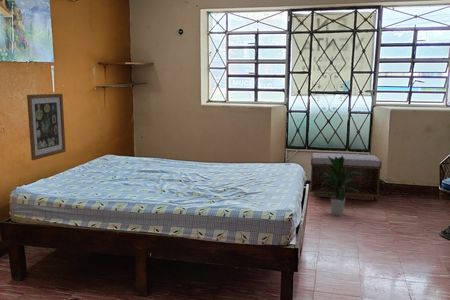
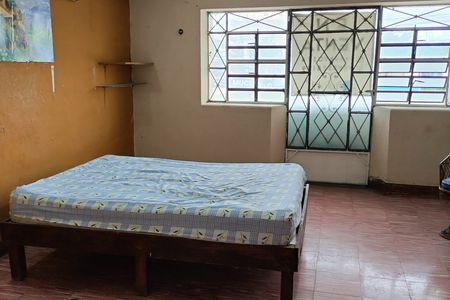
- wall art [26,93,67,161]
- bench [309,152,383,201]
- indoor plant [312,155,363,217]
